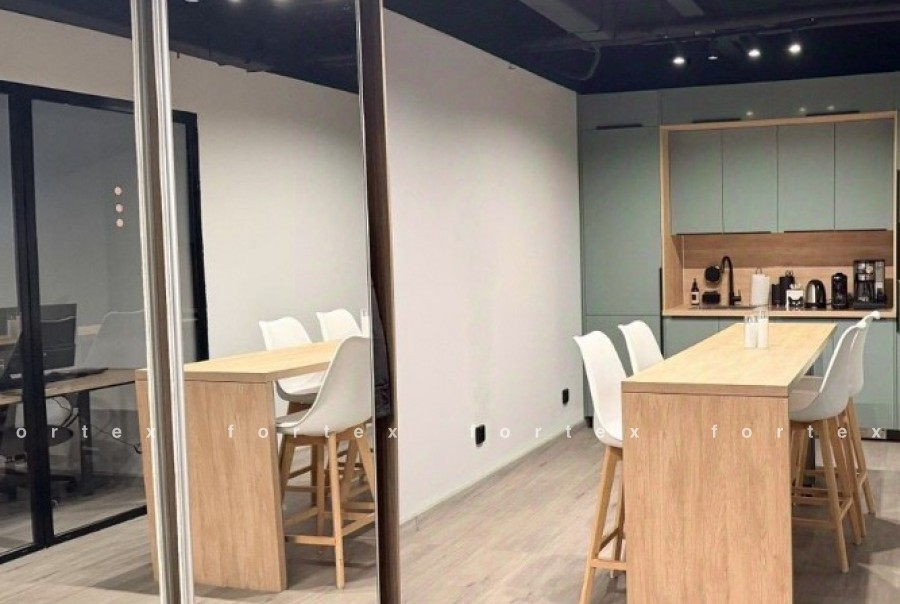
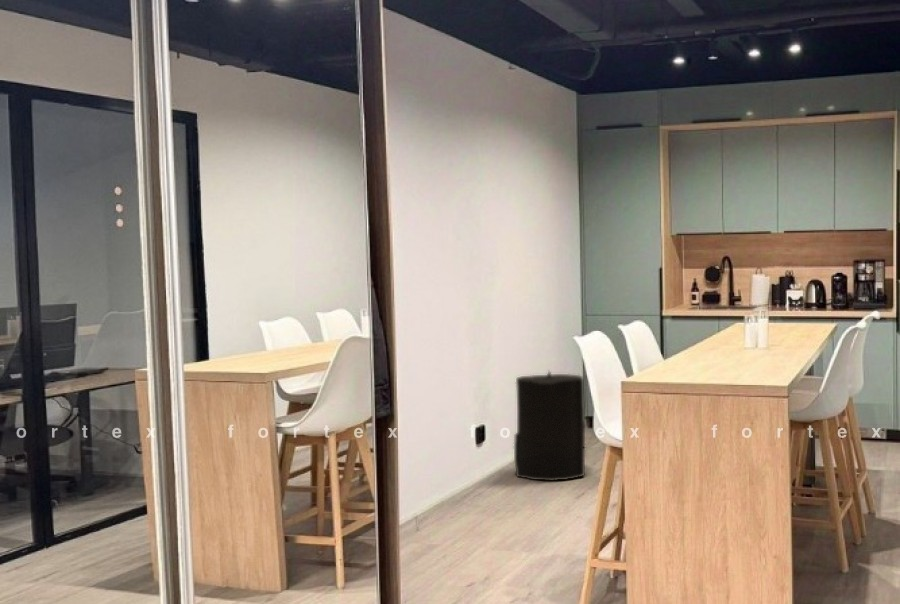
+ trash can [513,369,586,482]
